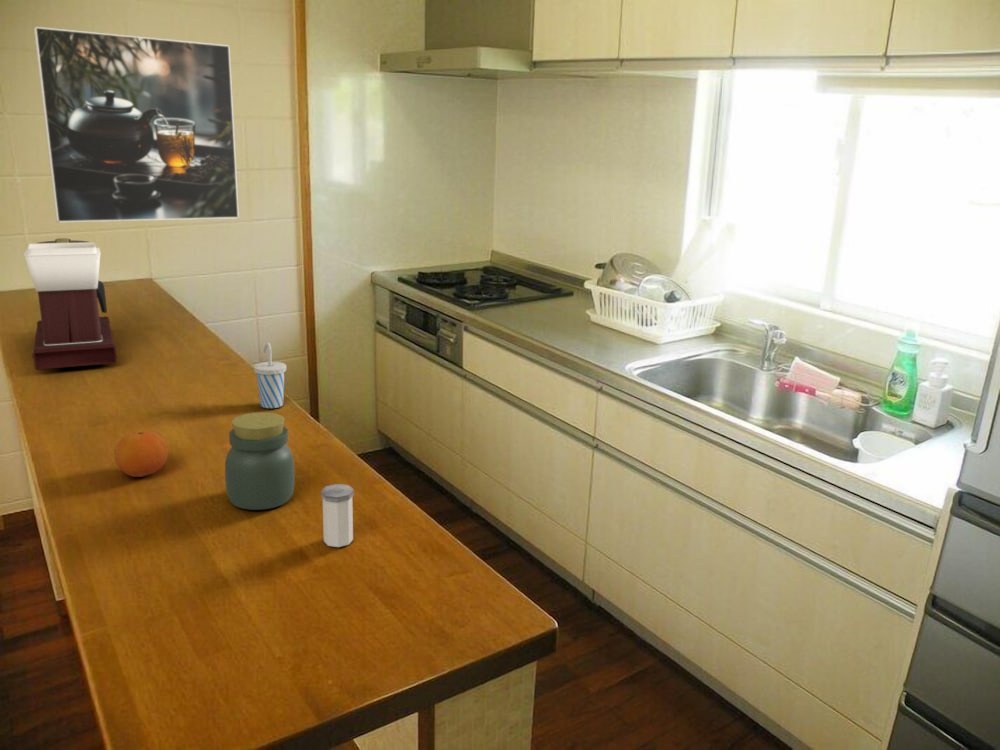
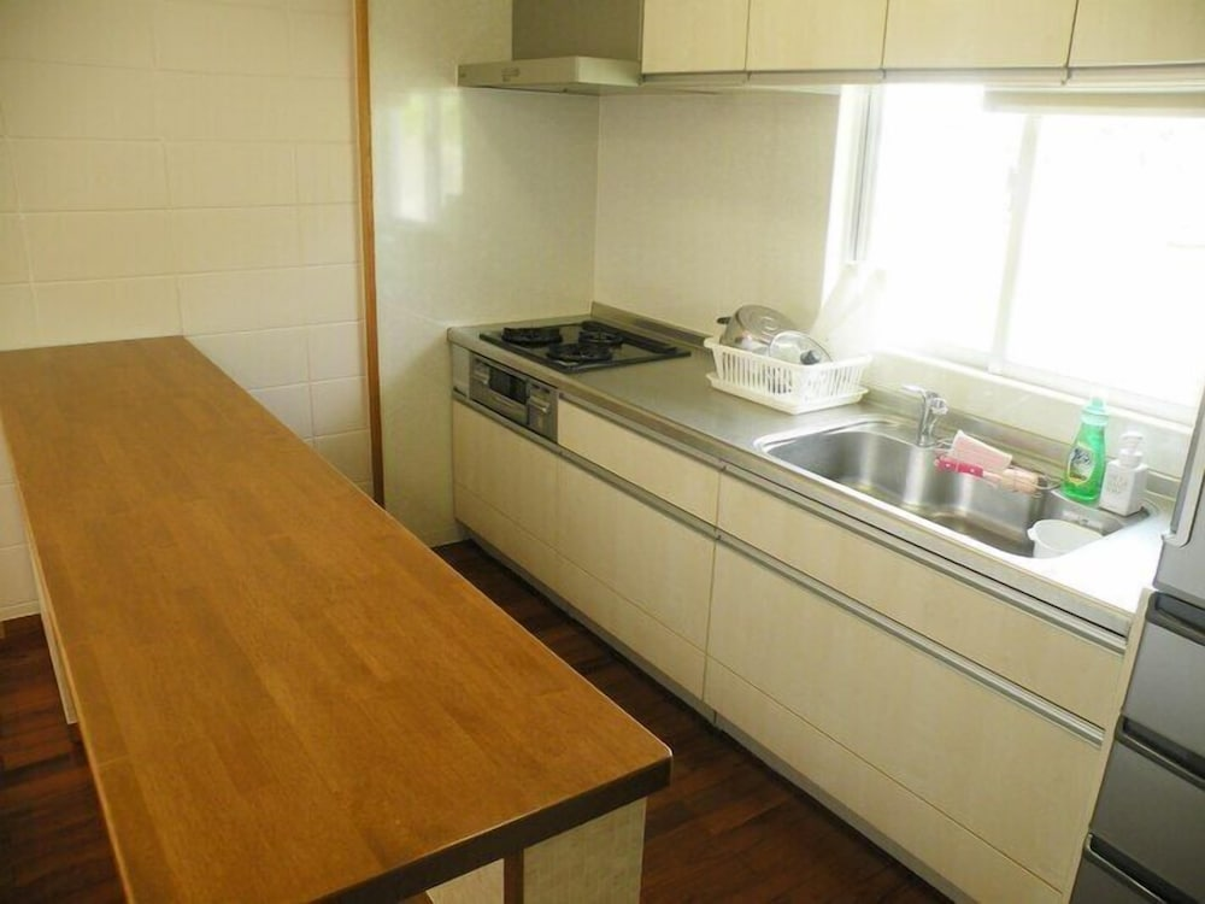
- coffee maker [23,237,118,371]
- cup [253,342,287,409]
- jar [224,412,296,511]
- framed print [33,26,240,223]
- fruit [113,430,169,478]
- salt shaker [320,483,355,548]
